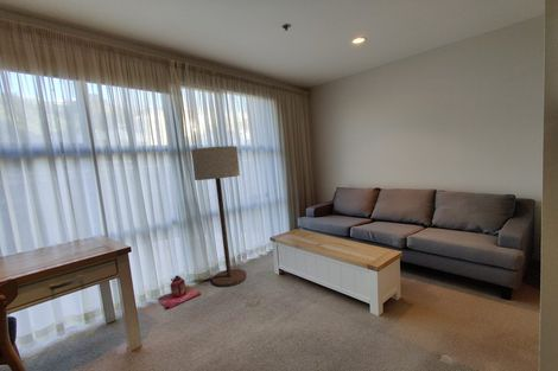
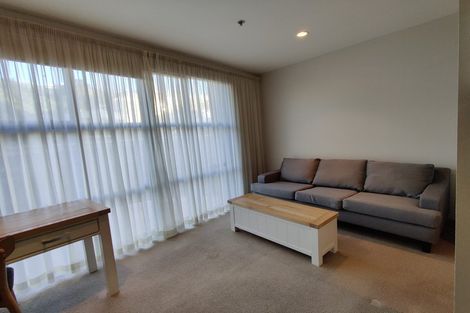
- floor lamp [190,145,248,288]
- lantern [158,275,202,309]
